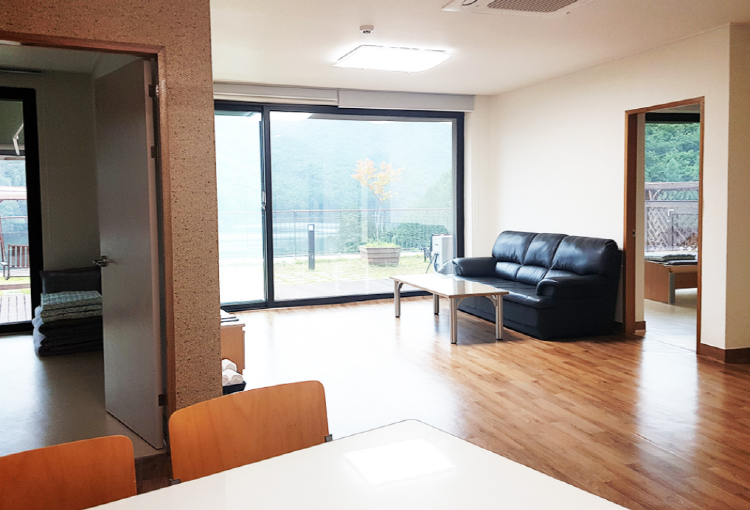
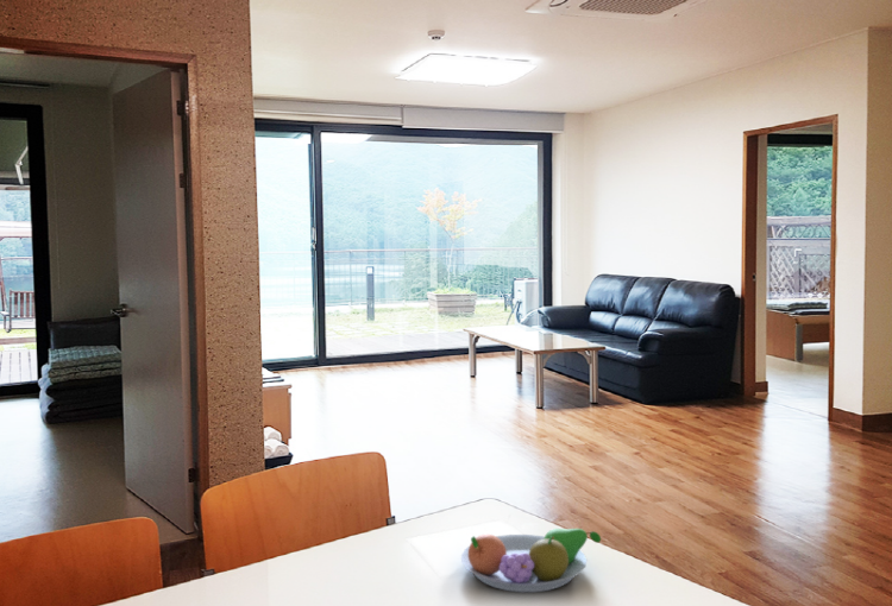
+ fruit bowl [460,528,602,593]
